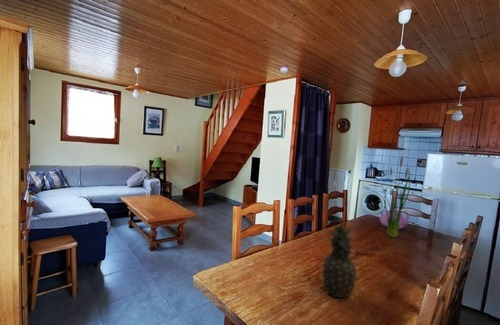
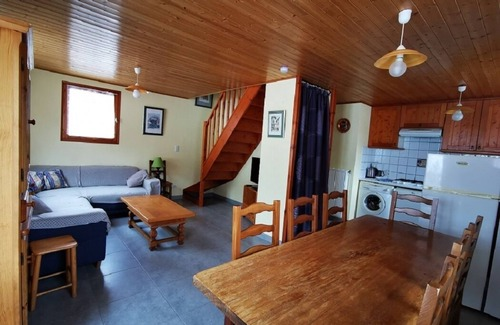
- teapot [379,208,411,230]
- plant [380,155,411,238]
- fruit [321,222,358,299]
